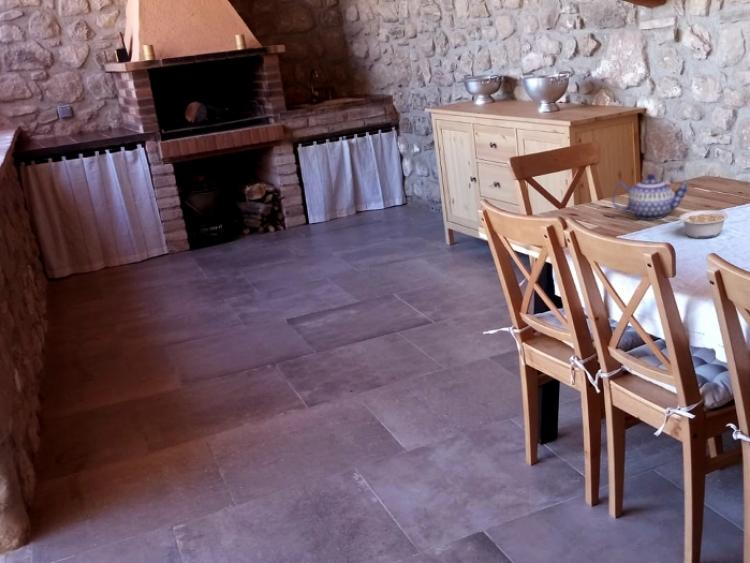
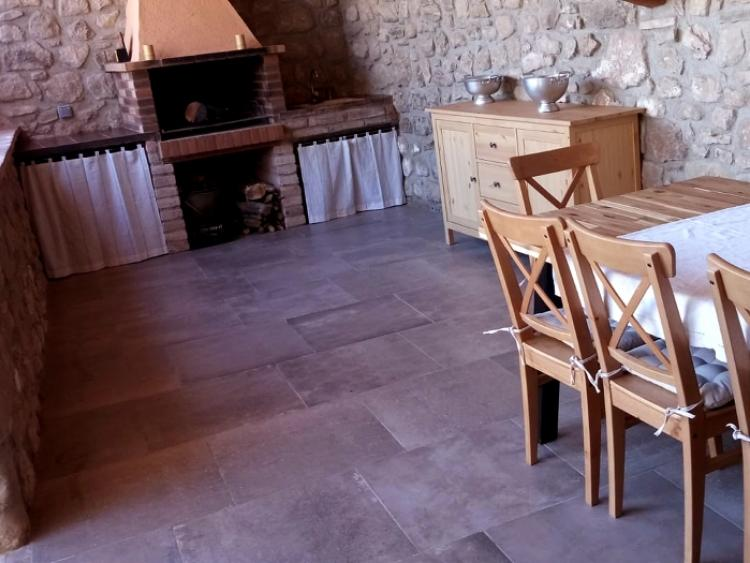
- legume [678,209,729,239]
- teapot [611,173,690,221]
